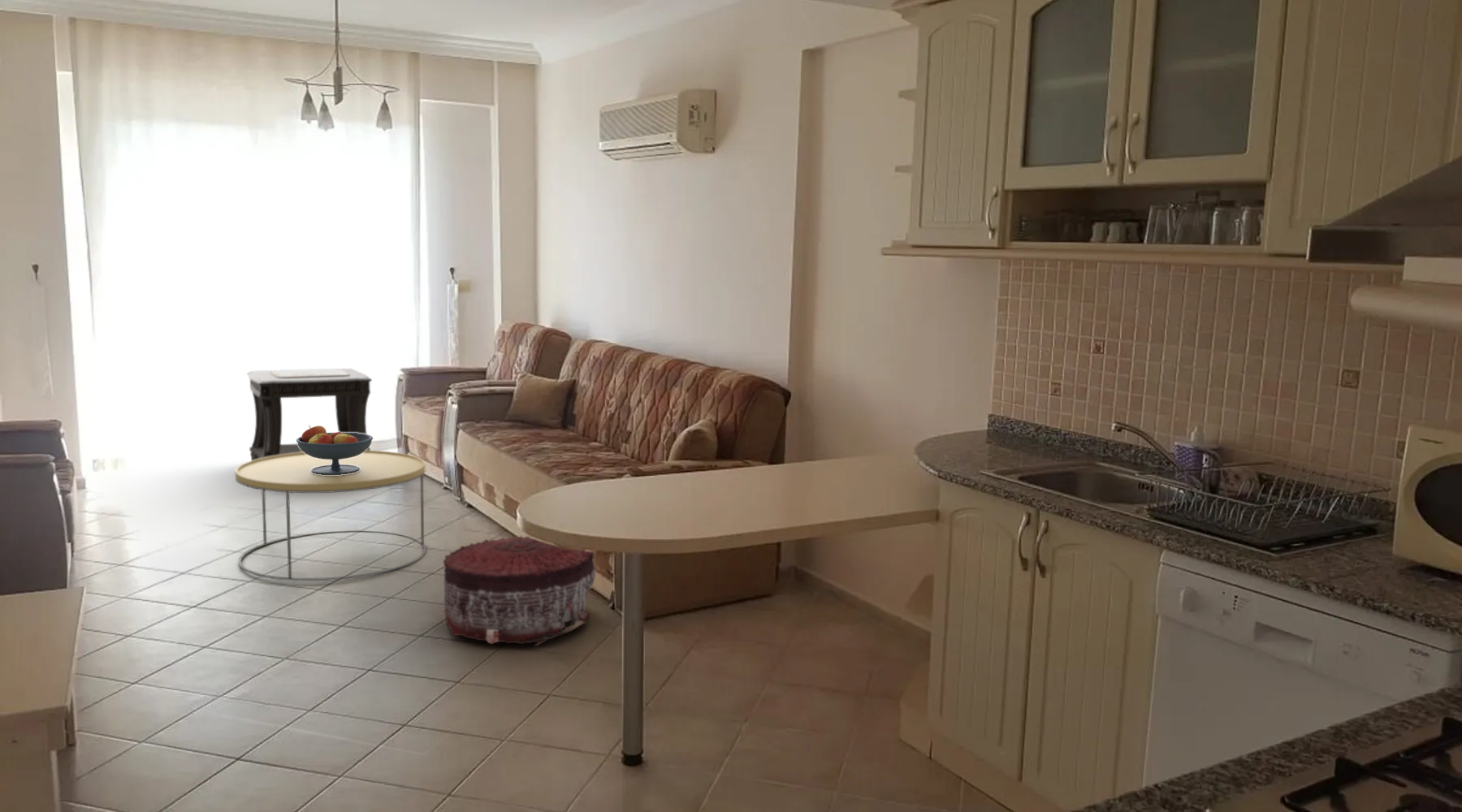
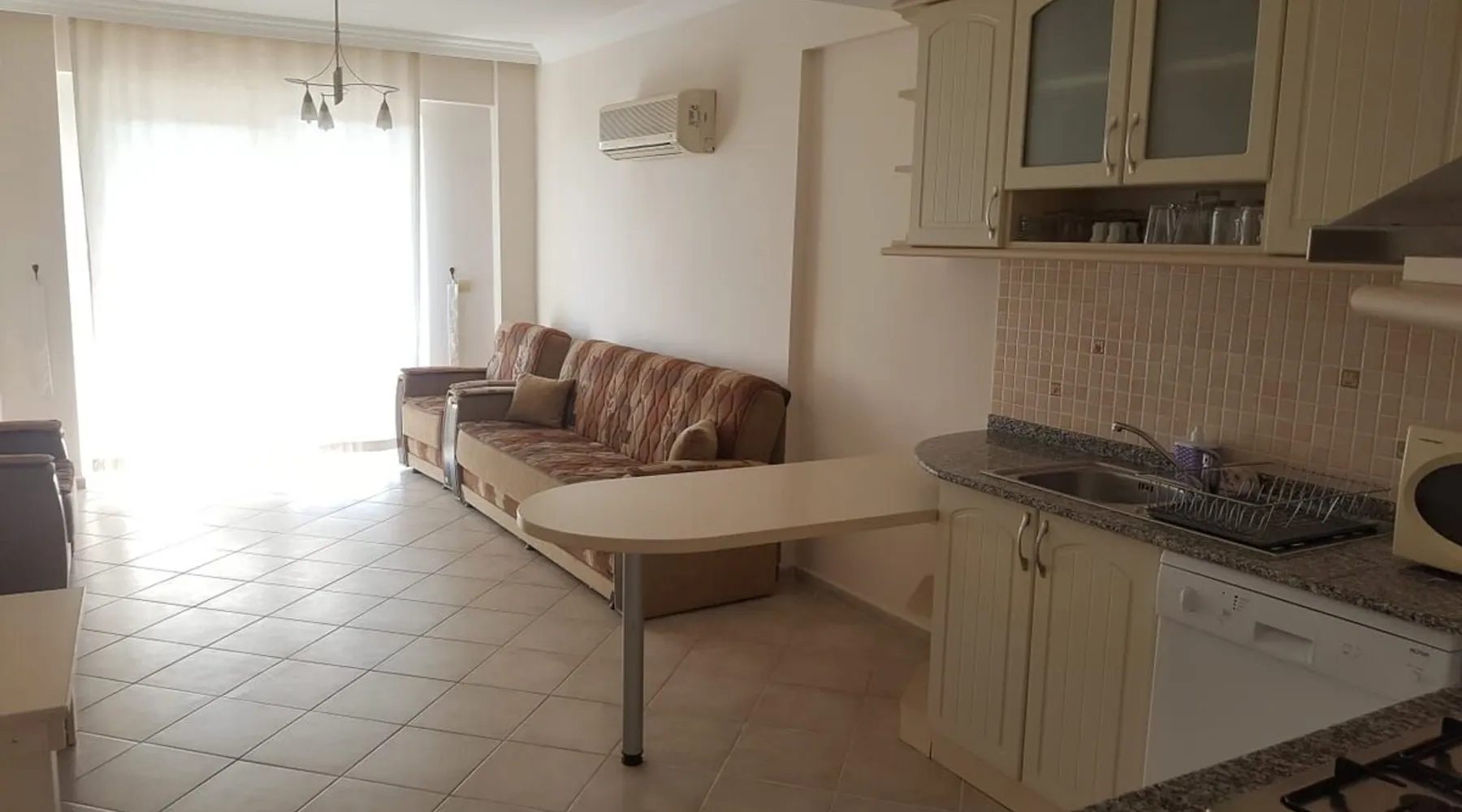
- coffee table [235,450,427,581]
- pouf [443,533,597,647]
- fruit bowl [296,425,374,475]
- side table [246,368,373,460]
